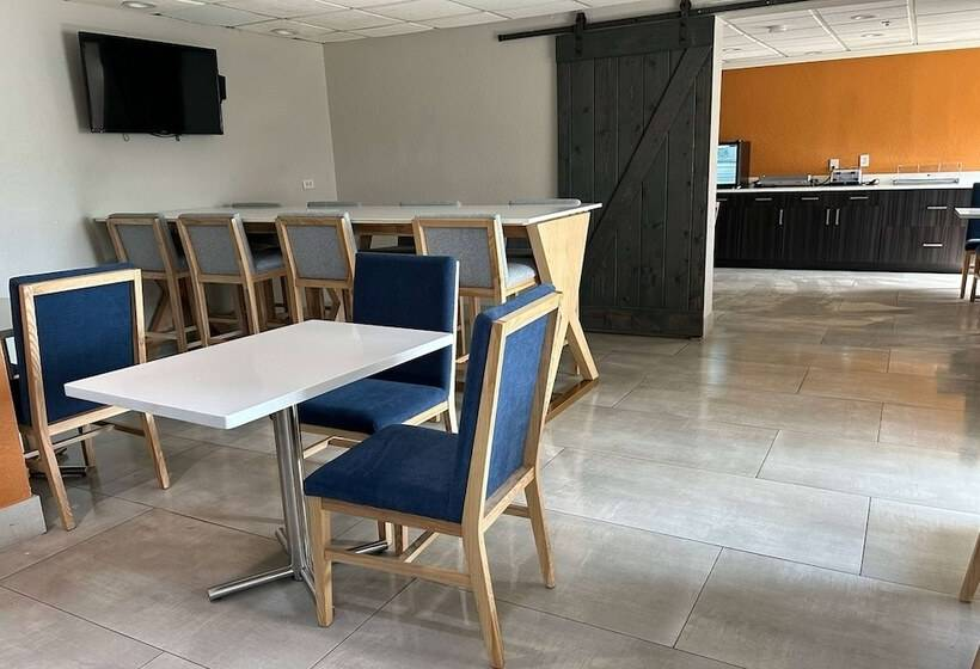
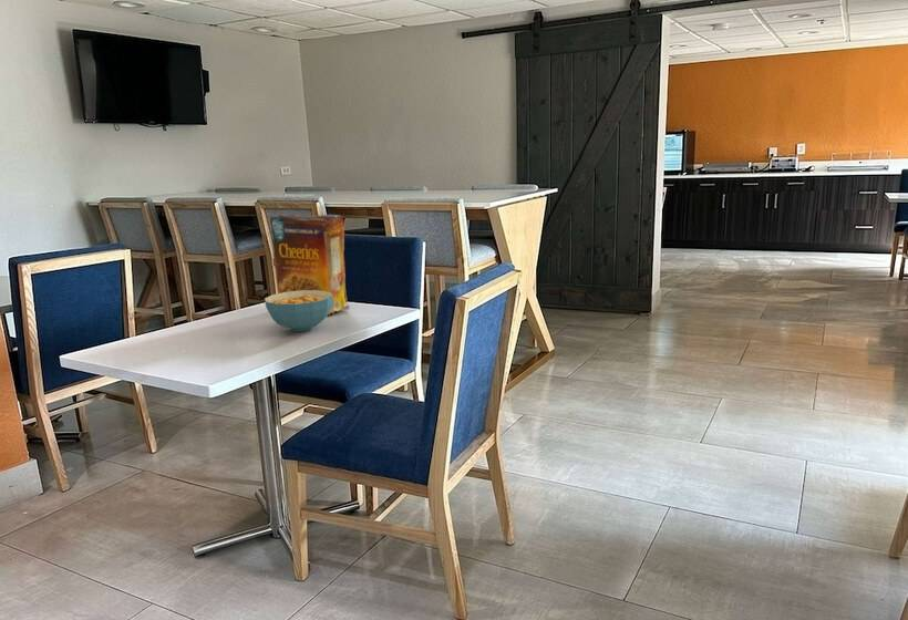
+ cereal box [269,214,351,317]
+ cereal bowl [264,290,333,332]
